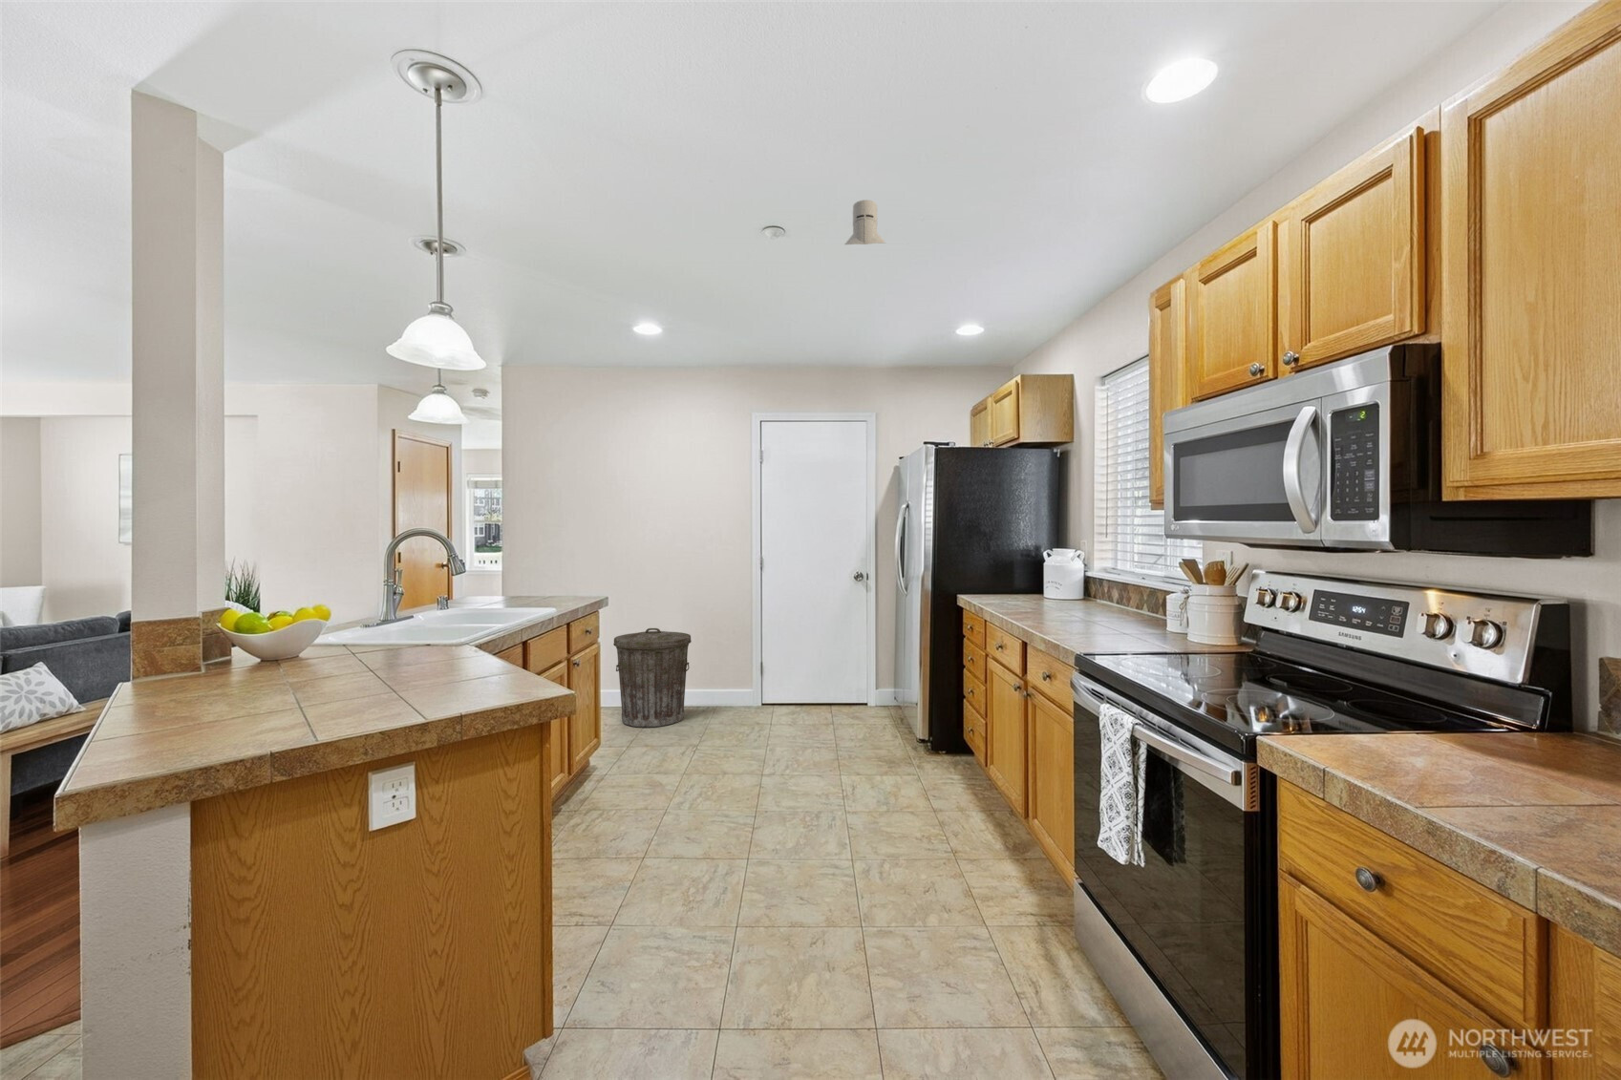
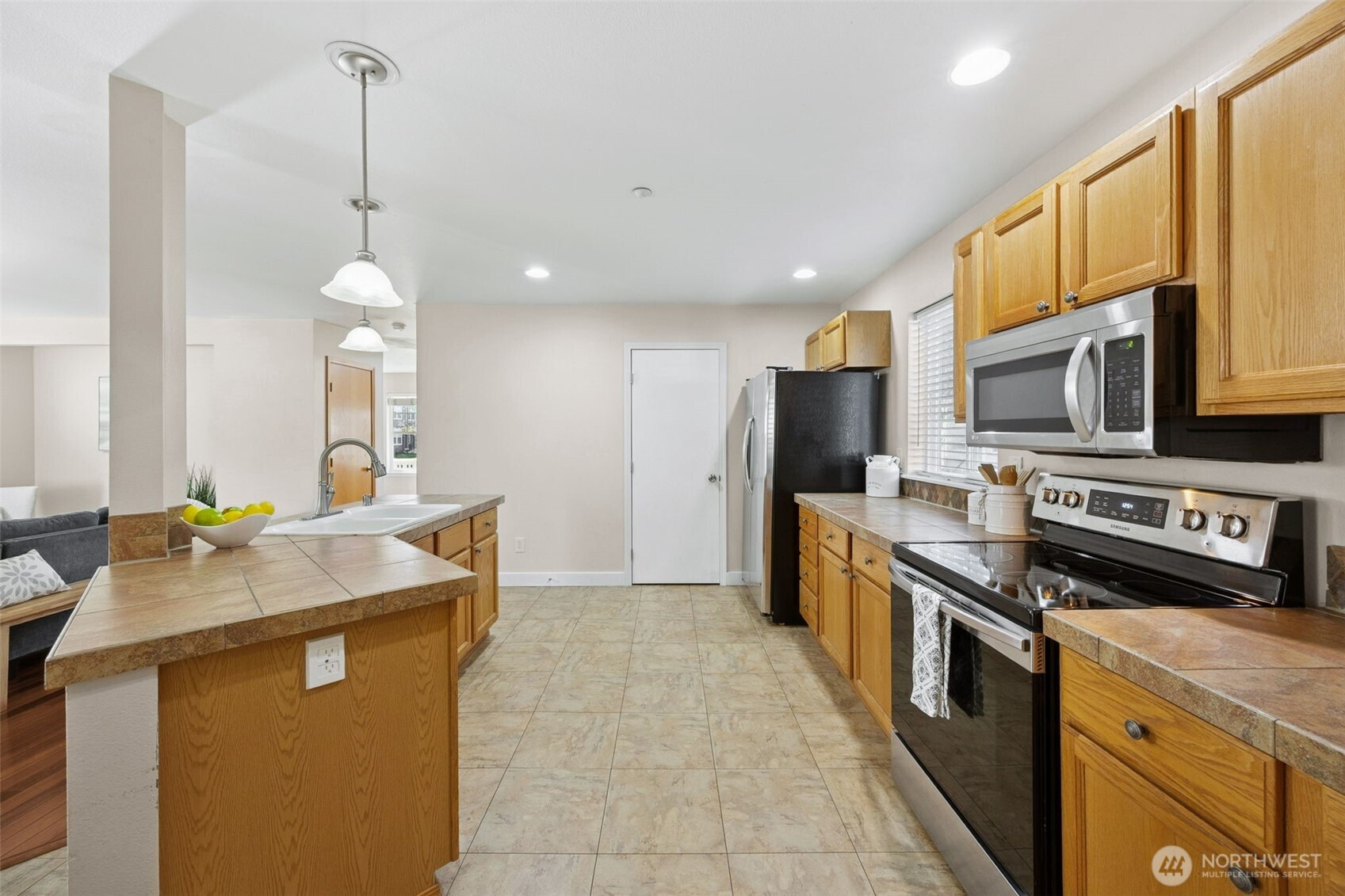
- knight helmet [845,199,887,246]
- trash can [612,627,693,728]
